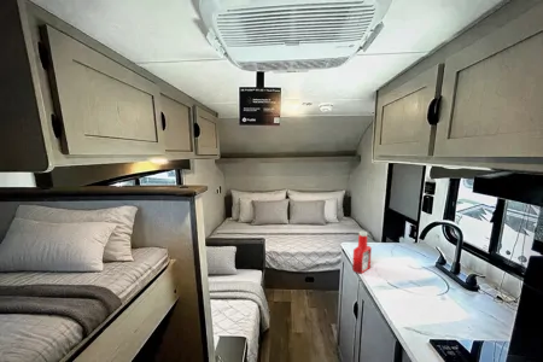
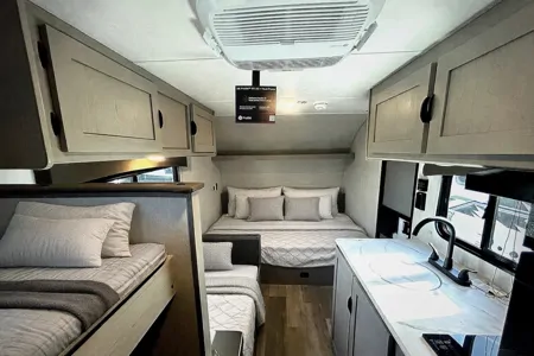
- soap bottle [351,230,373,275]
